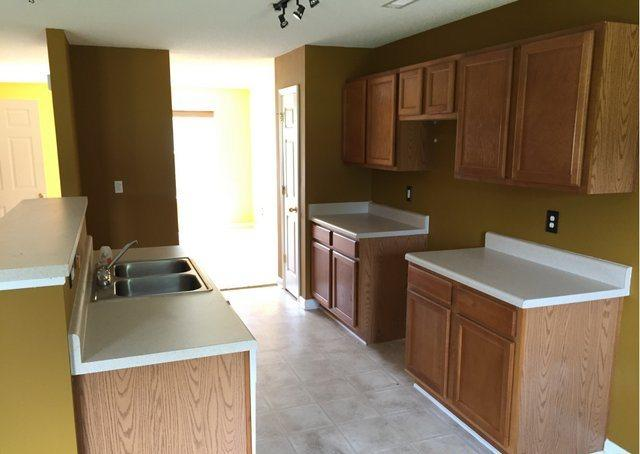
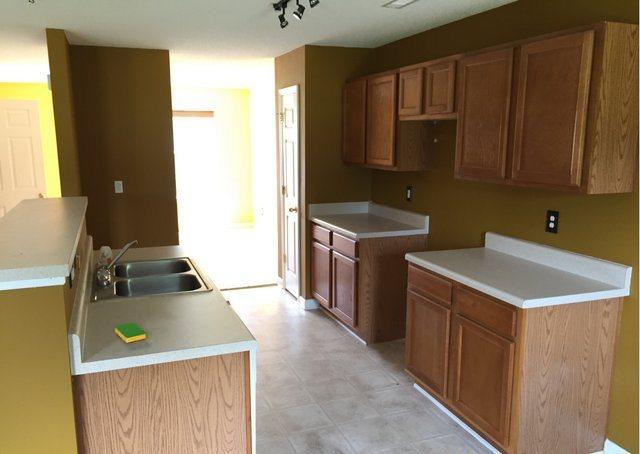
+ dish sponge [114,322,147,344]
